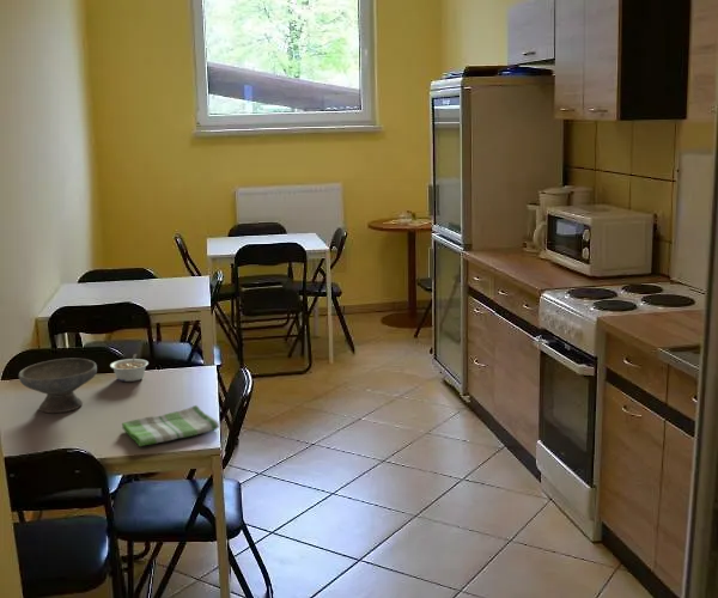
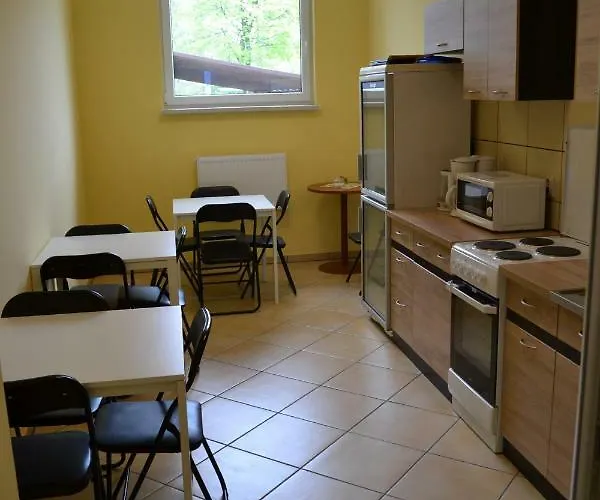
- dish towel [121,404,220,447]
- bowl [18,358,98,414]
- legume [109,353,150,383]
